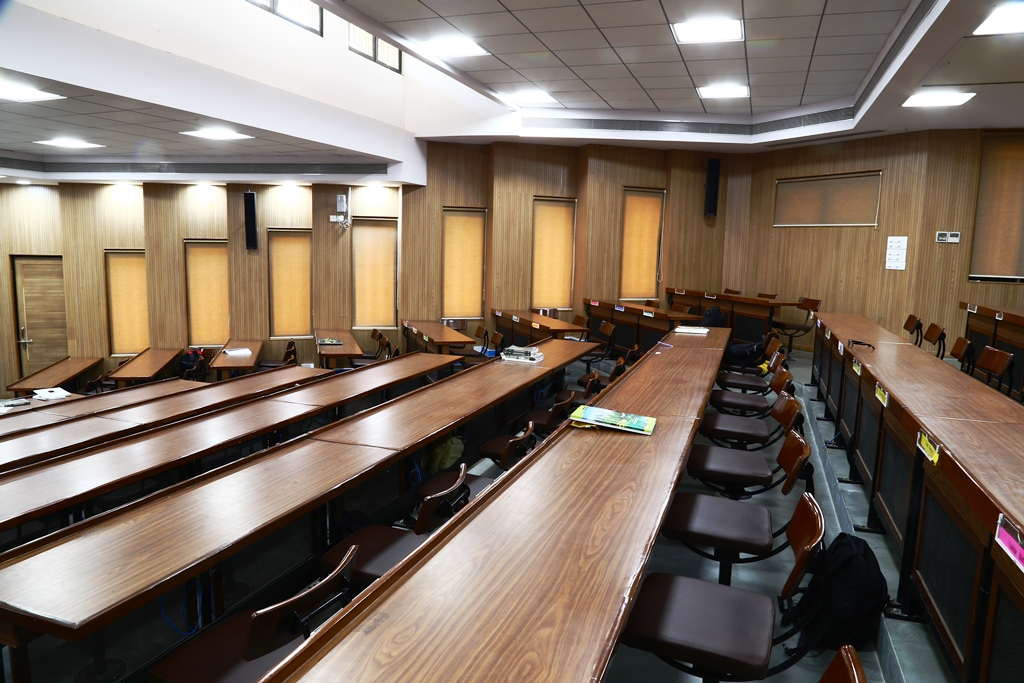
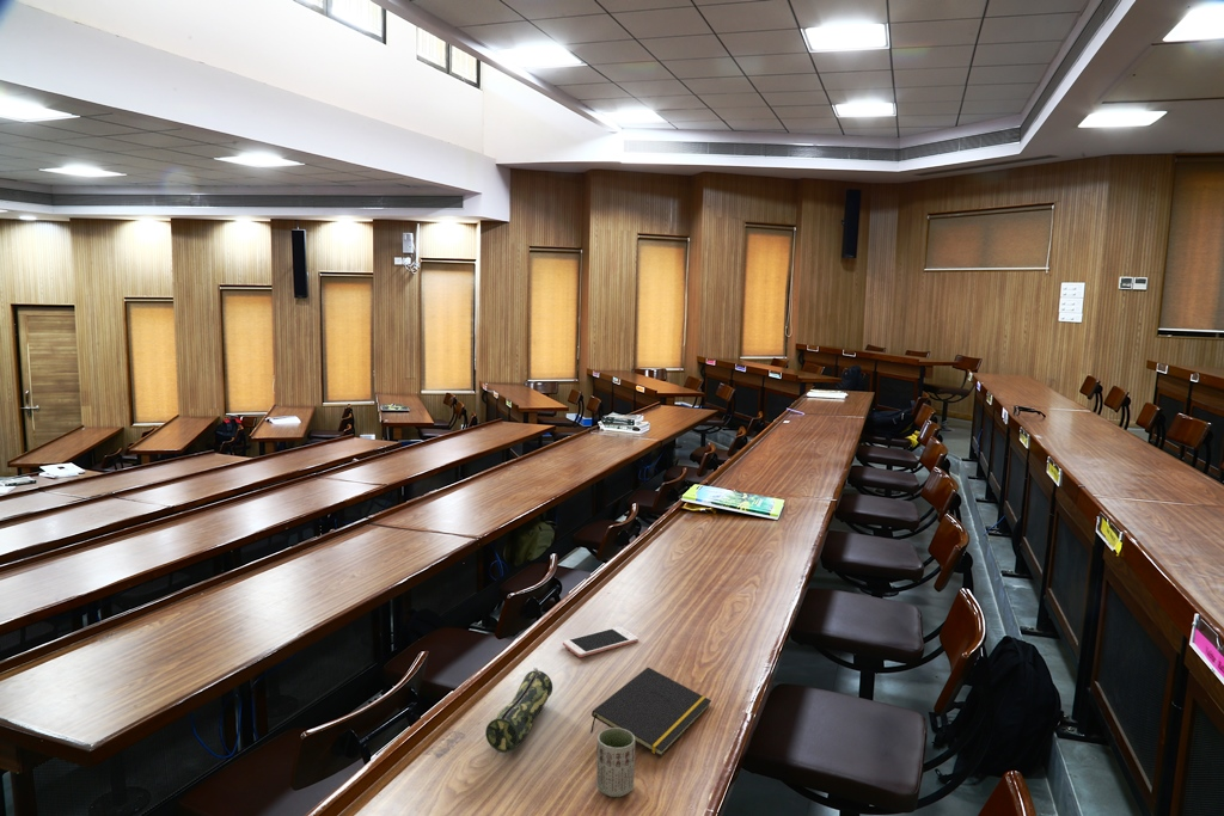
+ notepad [589,667,712,757]
+ cell phone [562,626,639,658]
+ cup [595,728,636,798]
+ pencil case [484,667,553,754]
